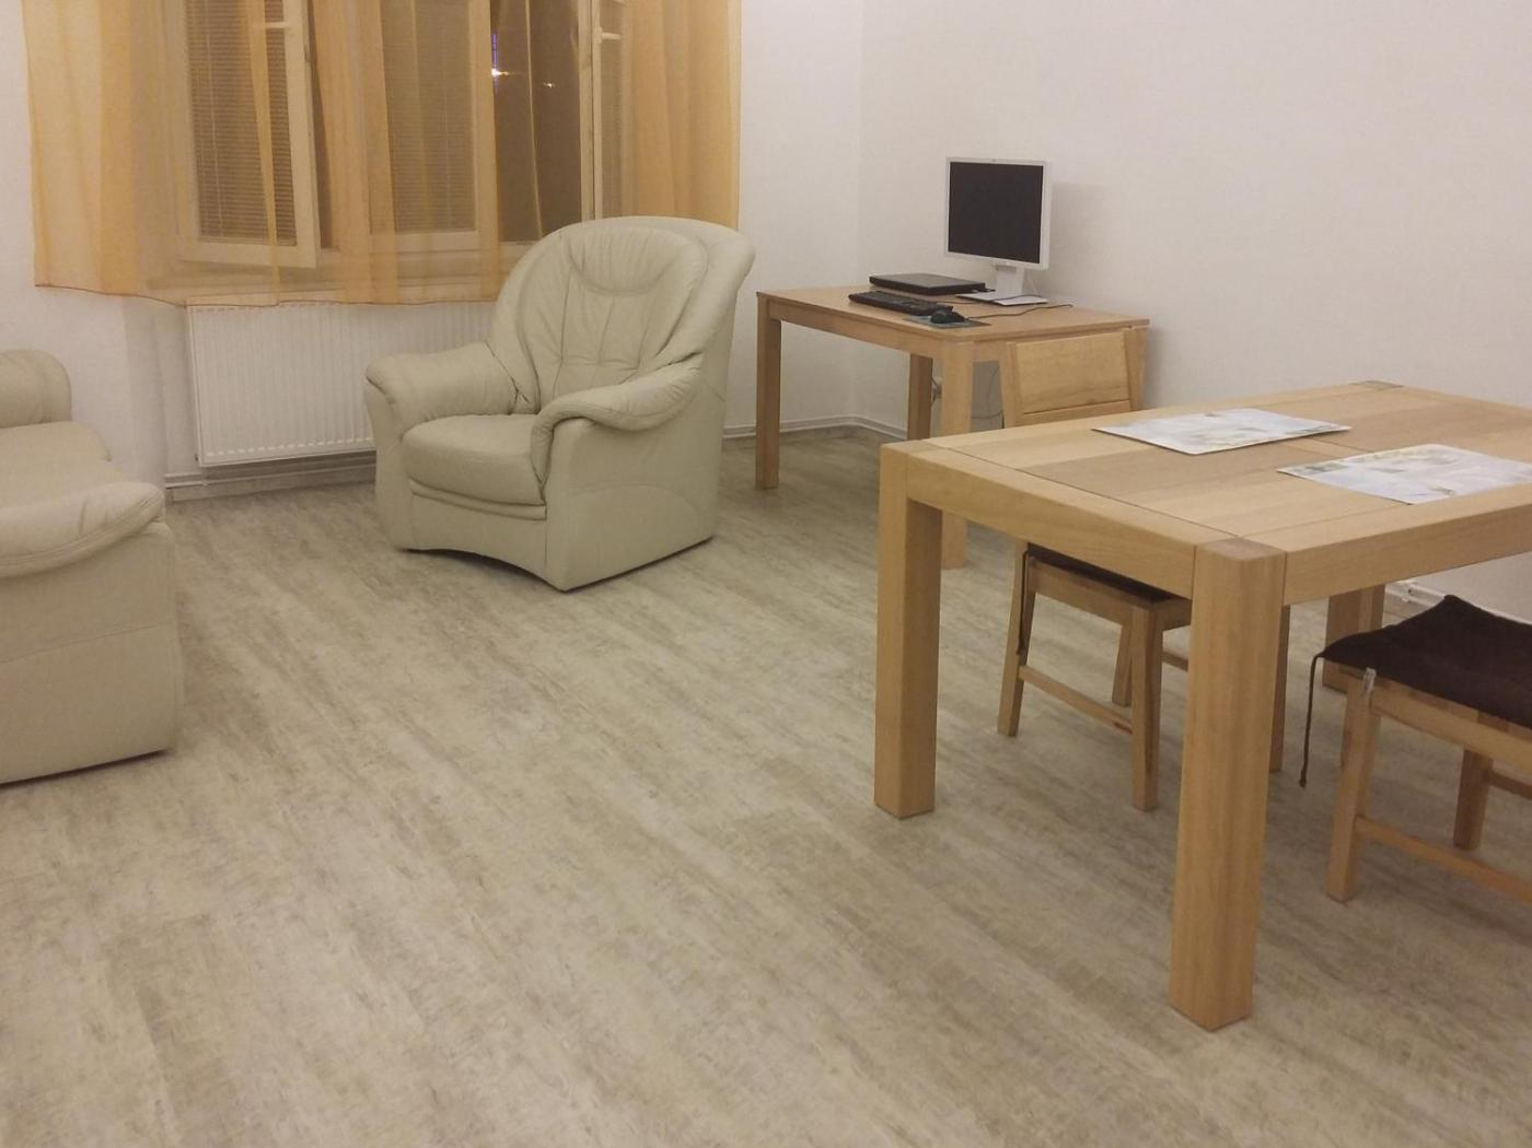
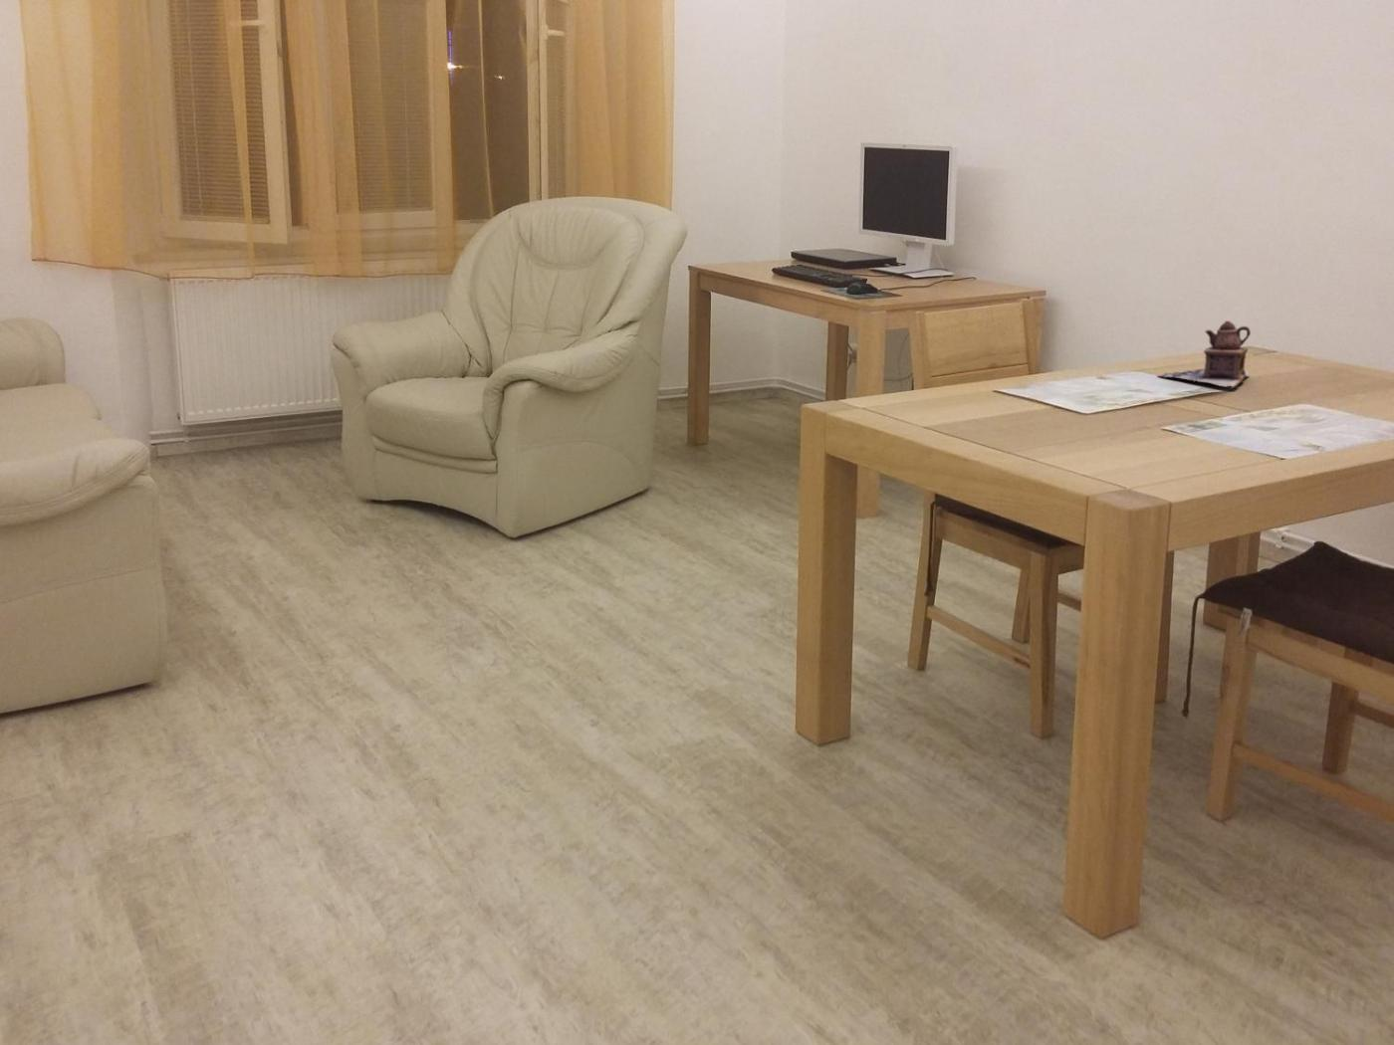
+ teapot [1156,321,1251,390]
